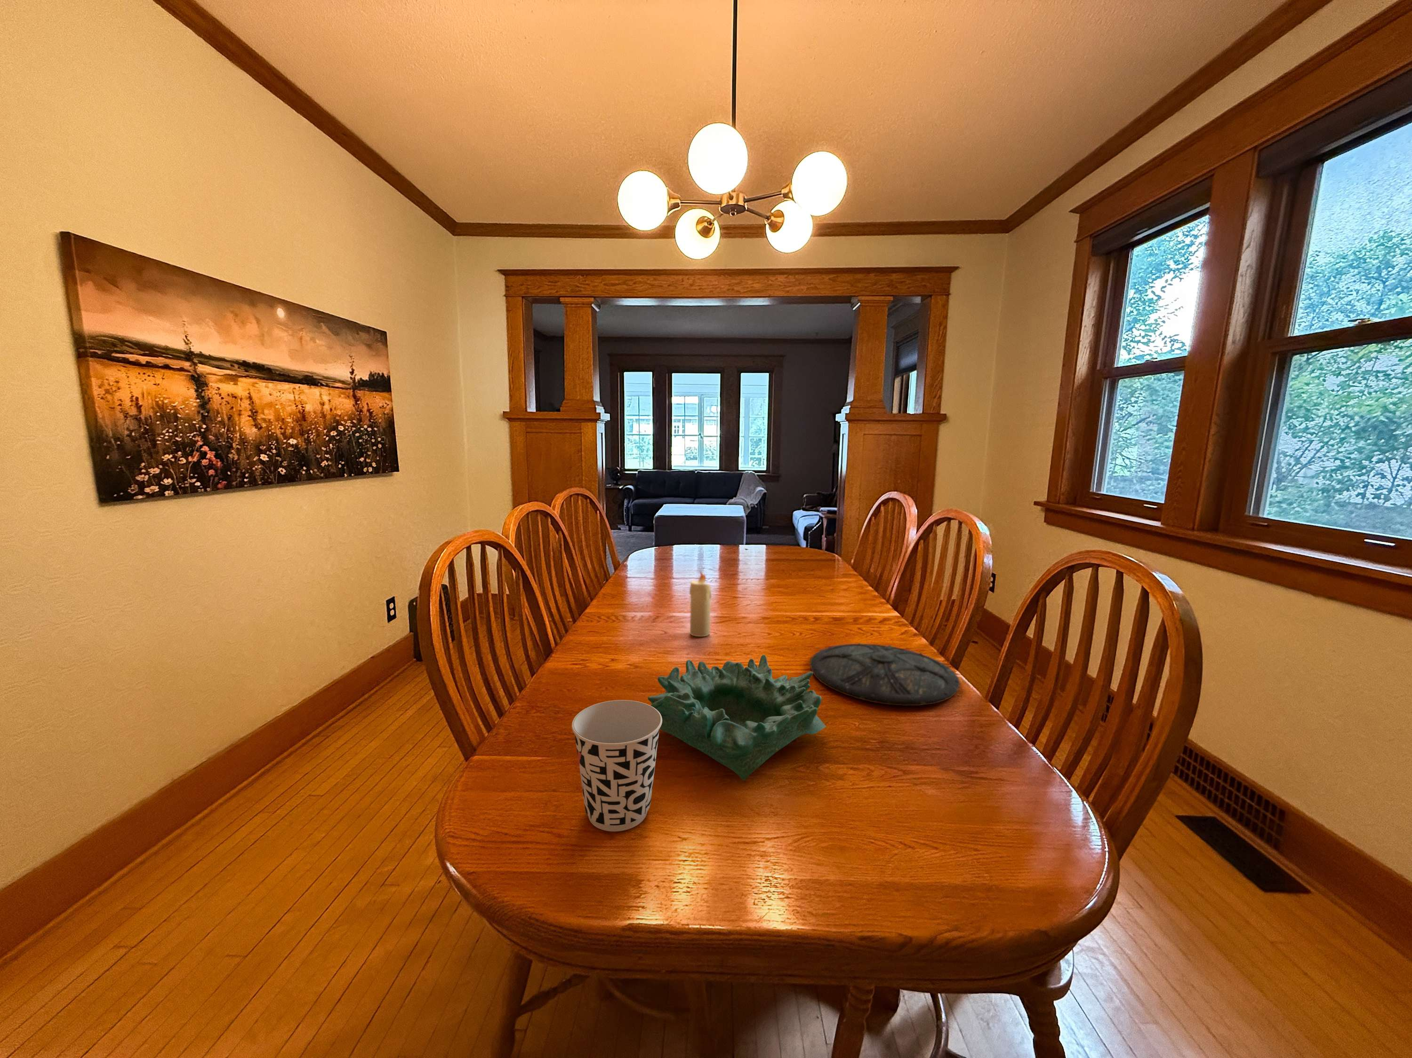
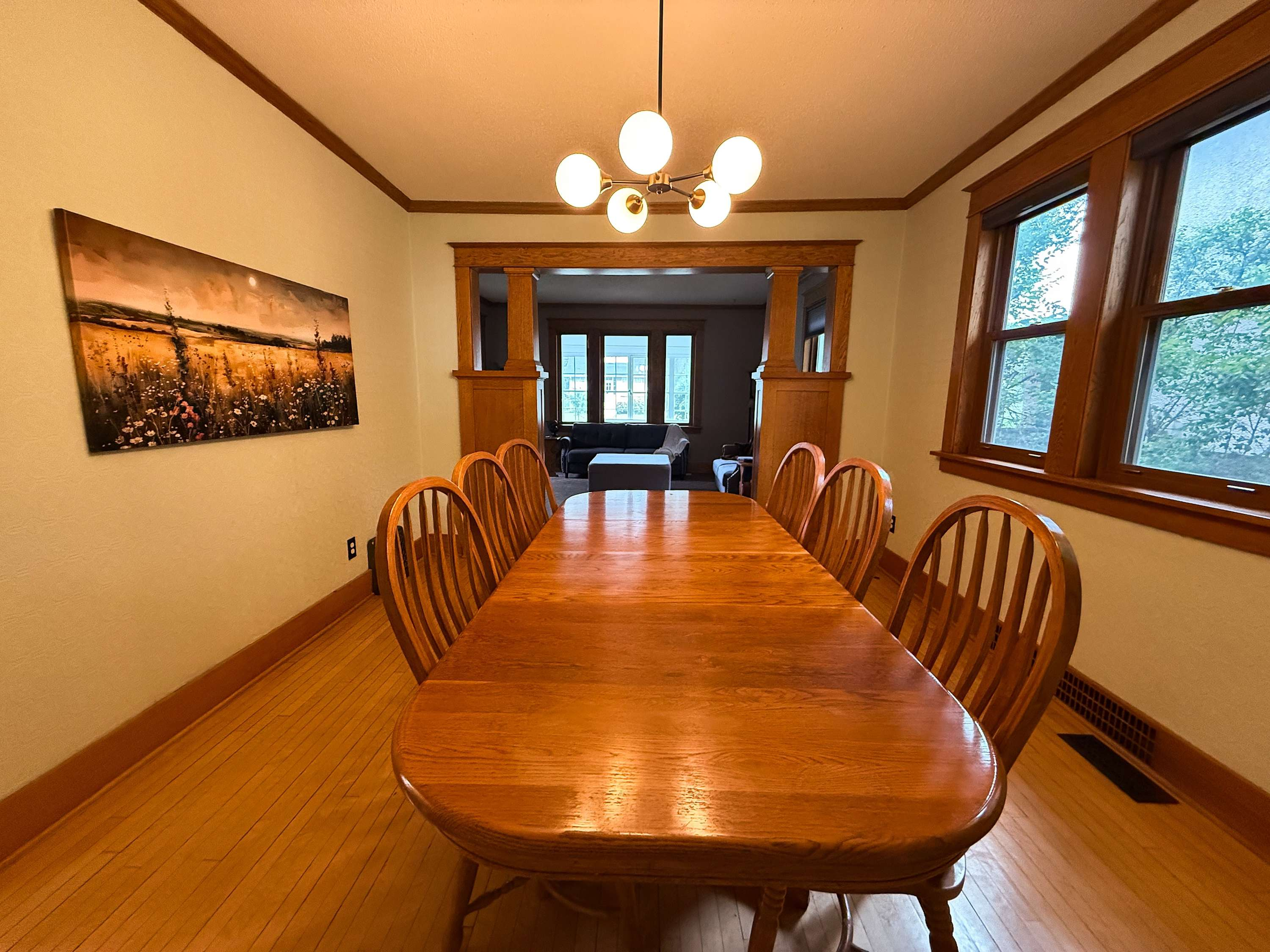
- decorative bowl [647,655,826,781]
- plate [809,642,961,707]
- candle [689,570,713,637]
- cup [571,700,663,831]
